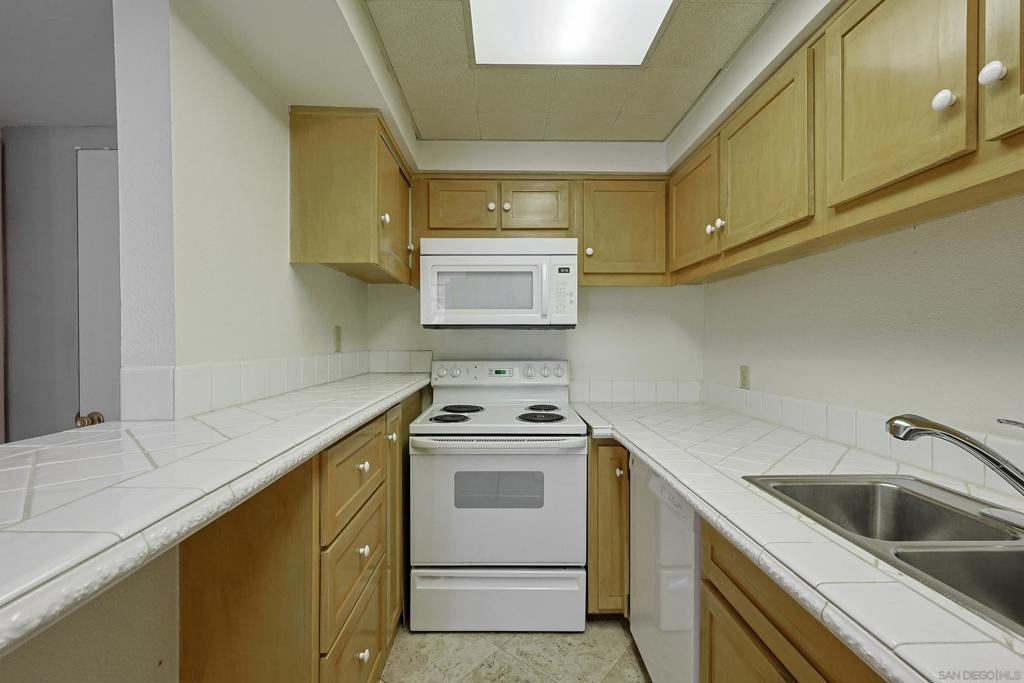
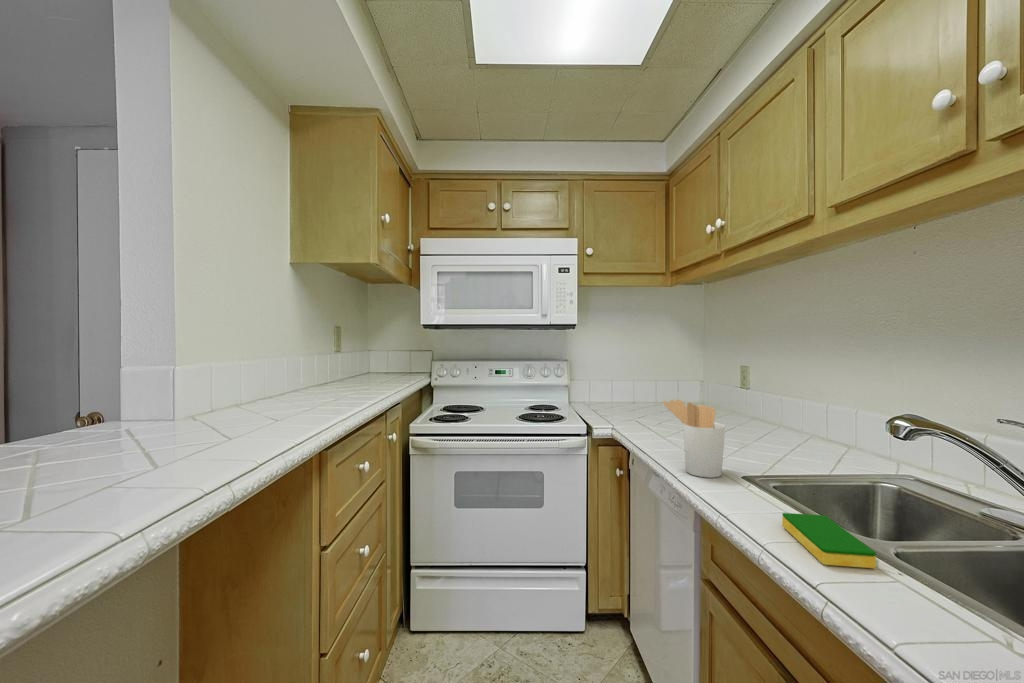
+ utensil holder [662,399,726,479]
+ dish sponge [781,512,877,569]
